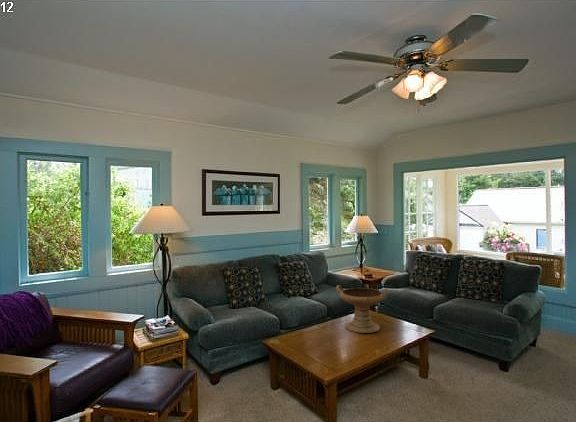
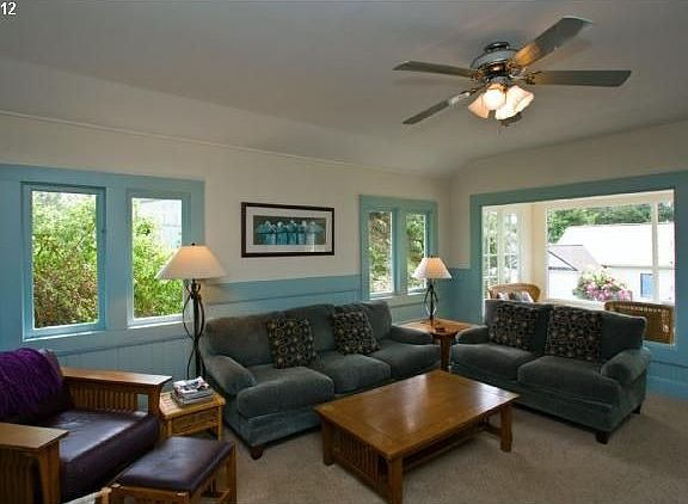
- decorative bowl [335,284,390,334]
